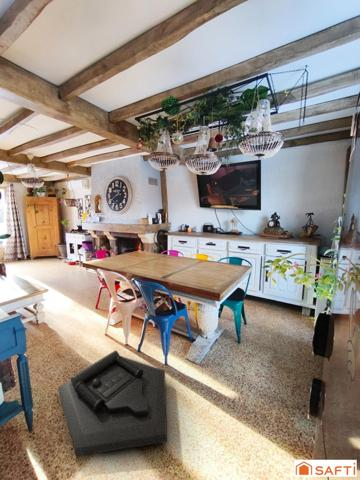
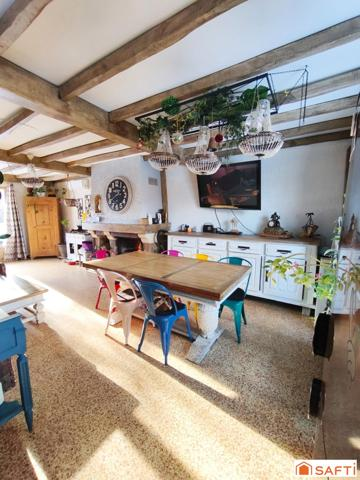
- dog bed [58,350,168,458]
